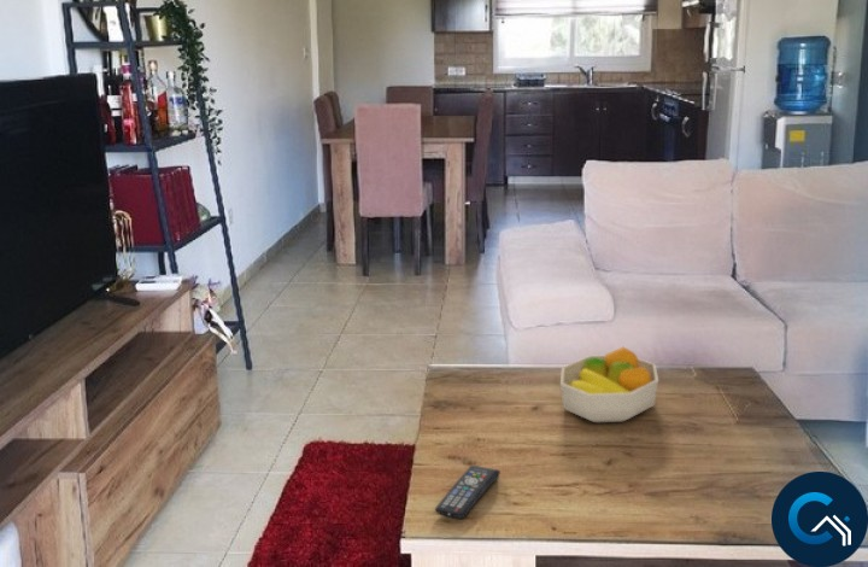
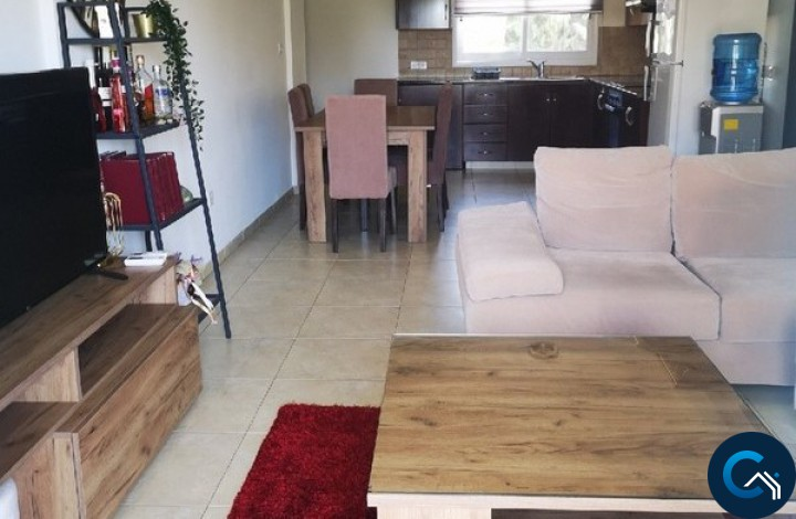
- fruit bowl [559,346,659,423]
- remote control [434,464,502,520]
